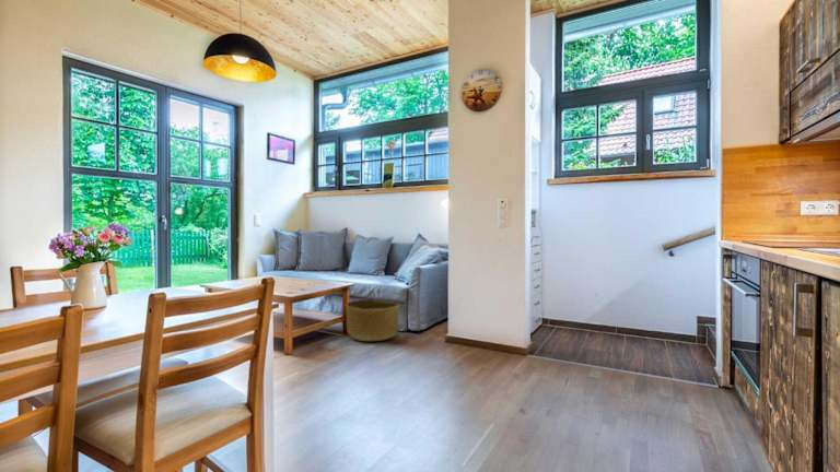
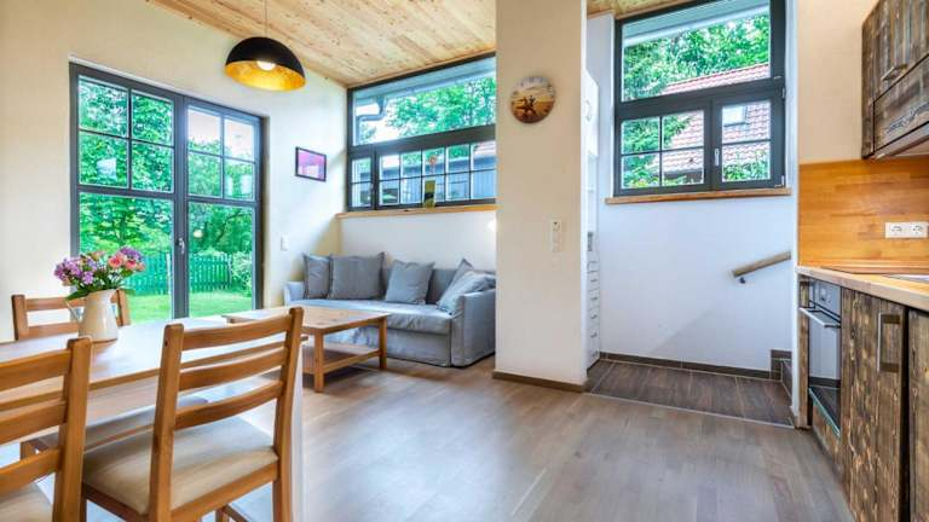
- basket [345,298,401,342]
